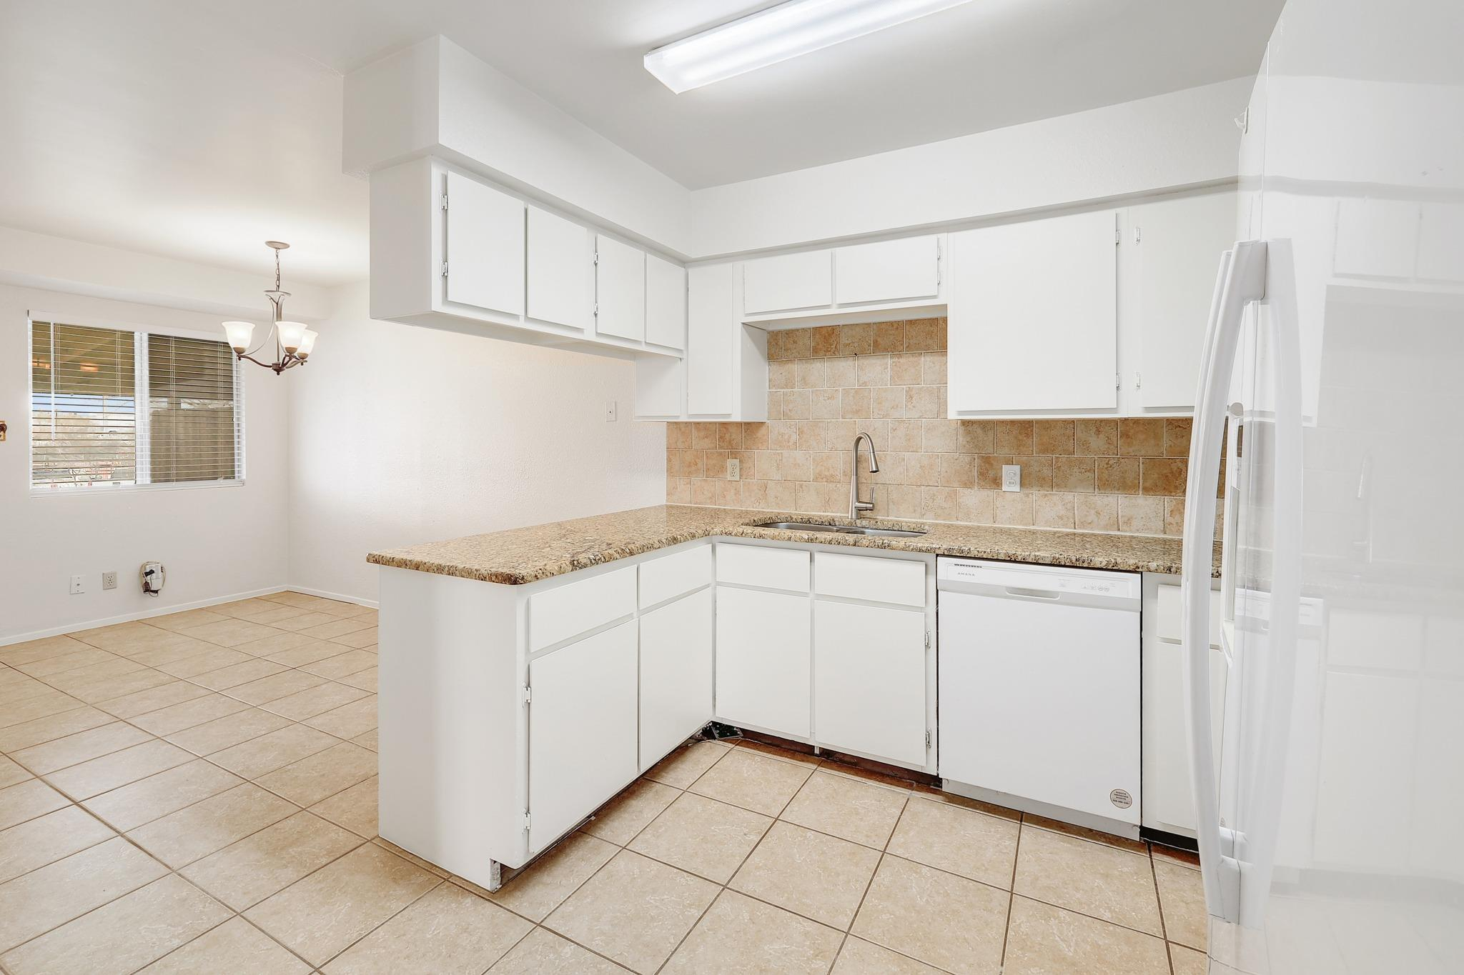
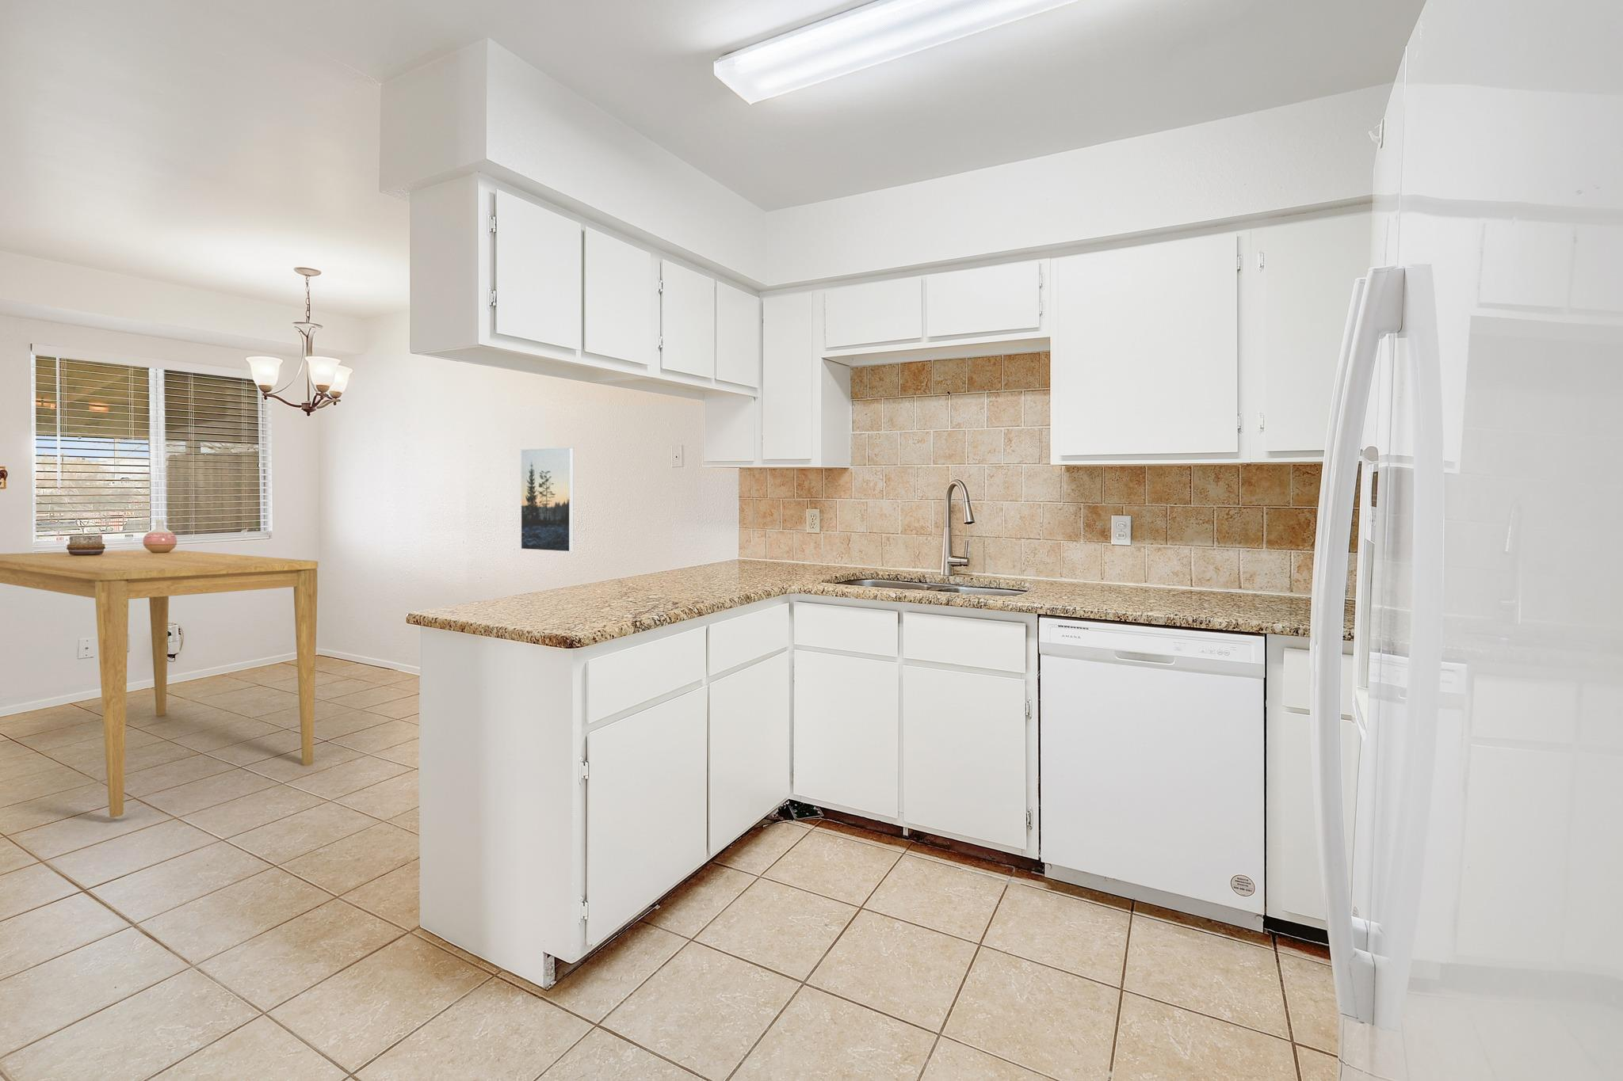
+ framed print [520,446,574,553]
+ decorative bowl [66,534,106,555]
+ dining table [0,549,319,818]
+ vase [142,519,177,553]
